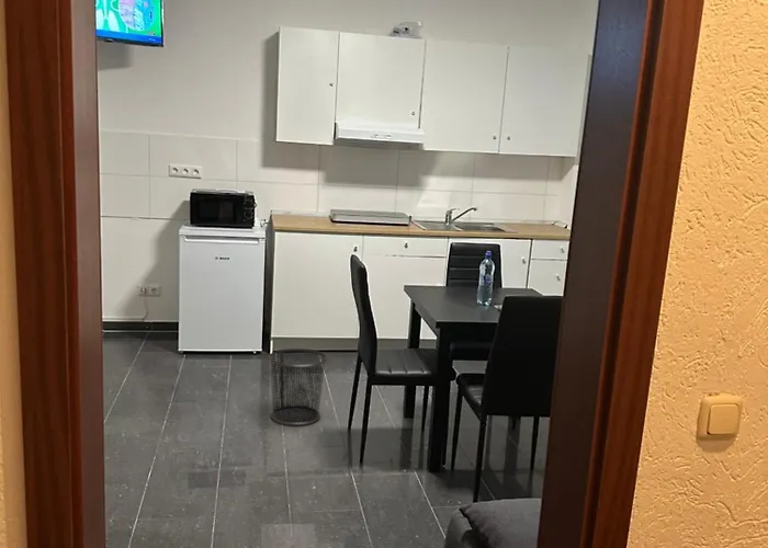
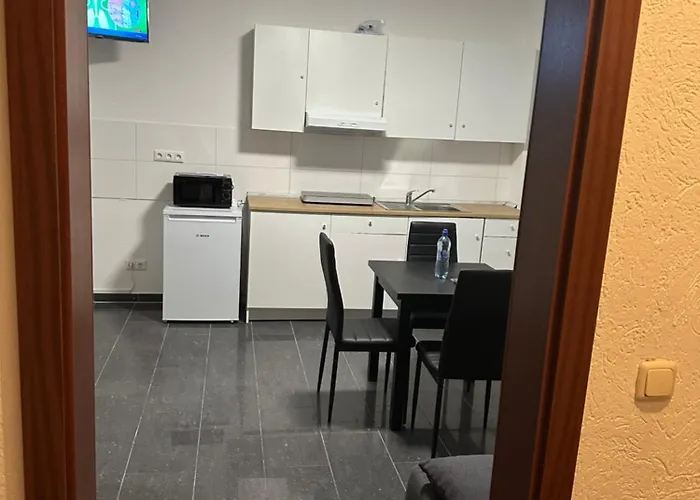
- trash can [267,347,329,426]
